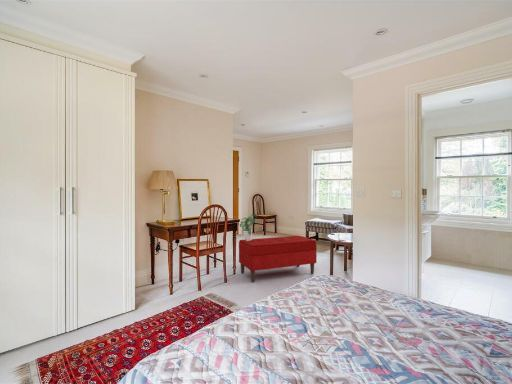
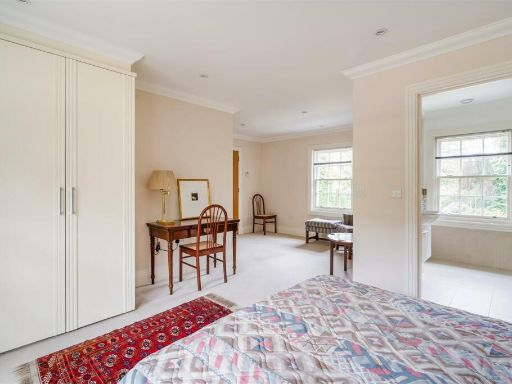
- bench [238,235,318,283]
- potted plant [239,213,258,241]
